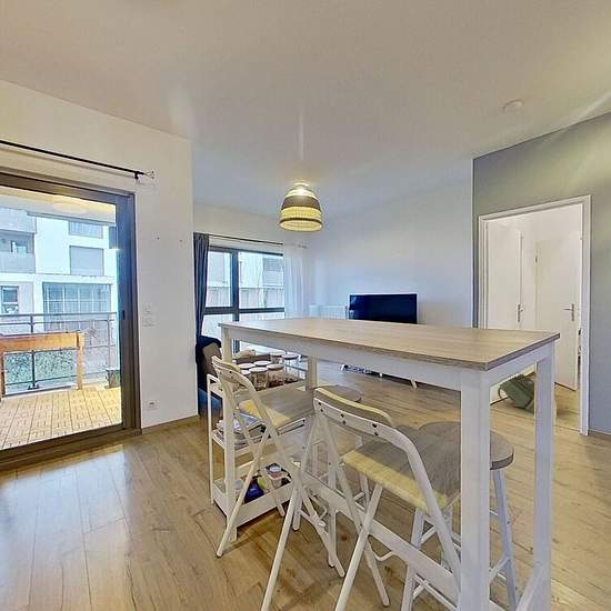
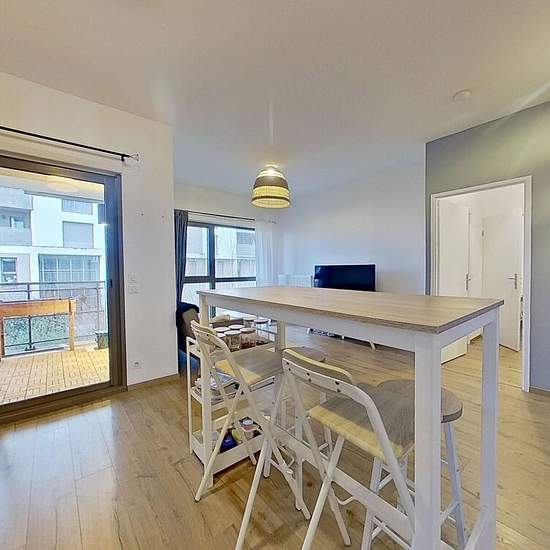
- backpack [497,373,558,414]
